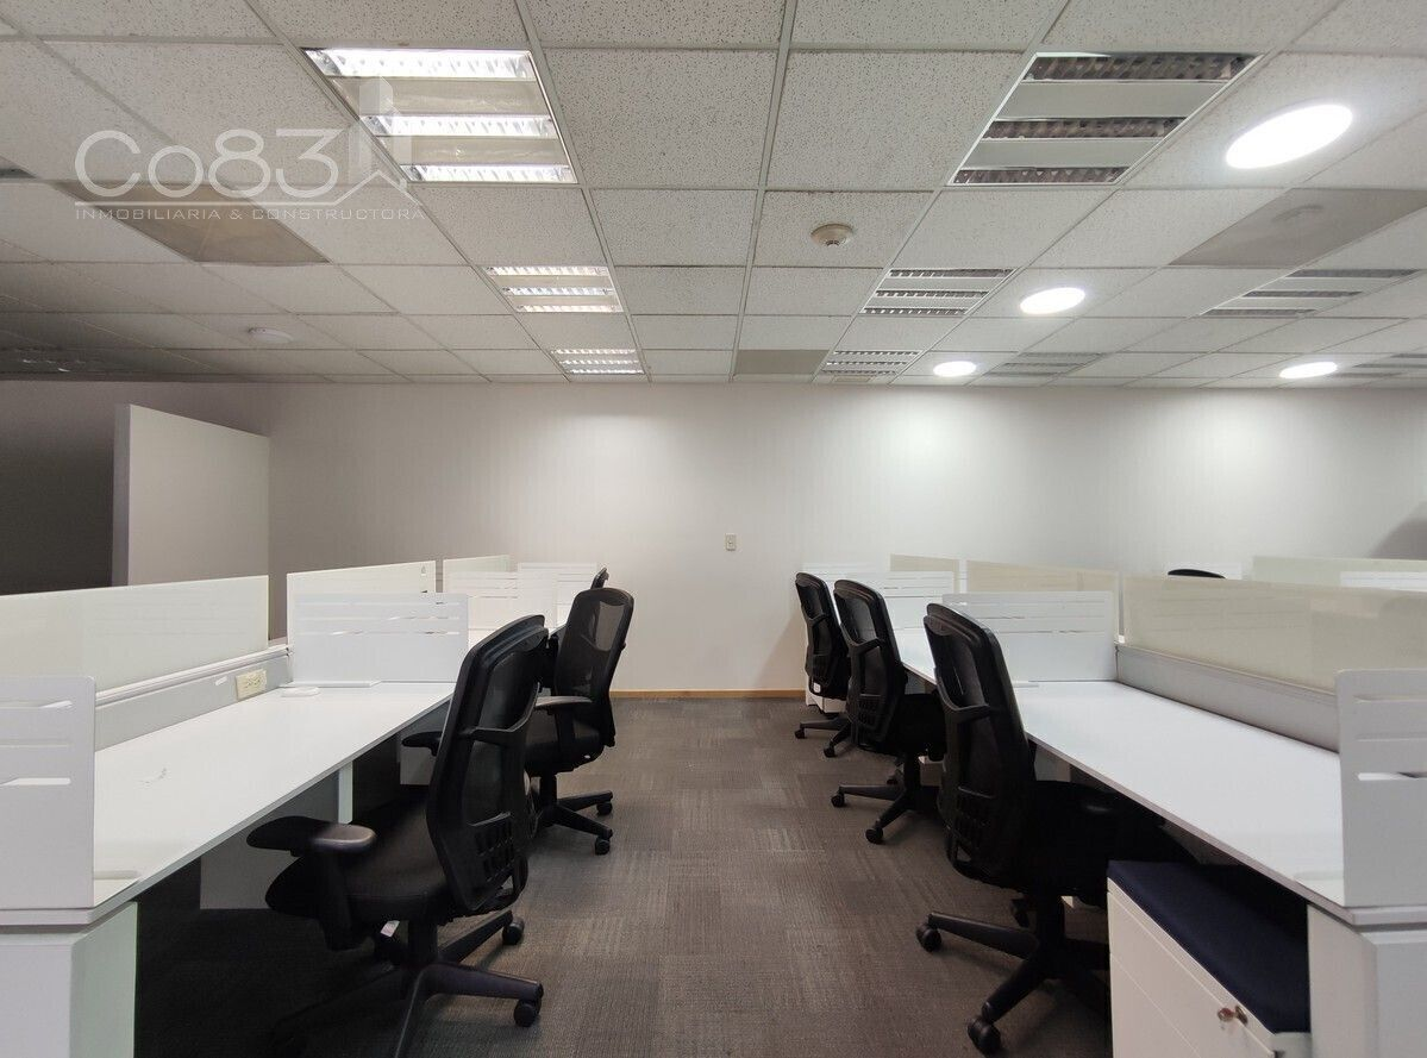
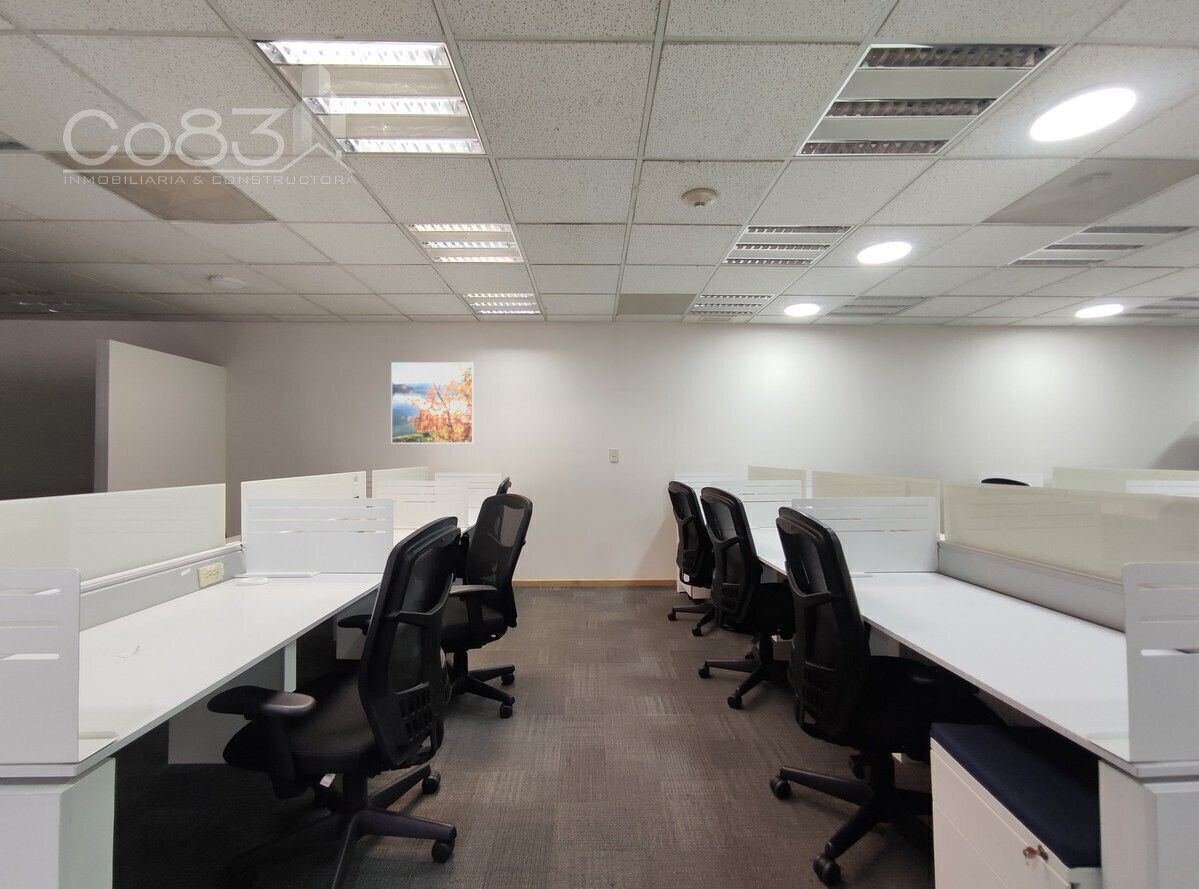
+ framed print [390,362,475,445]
